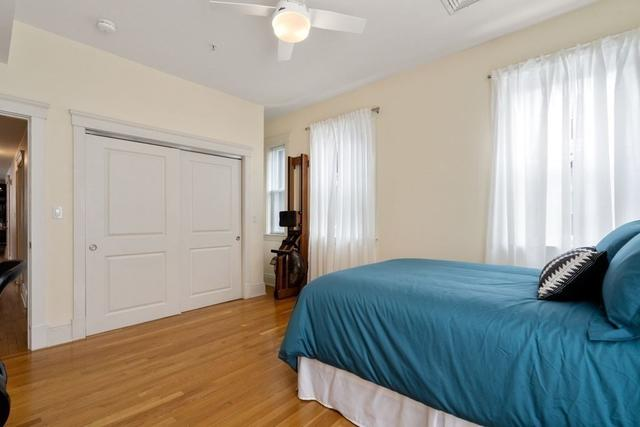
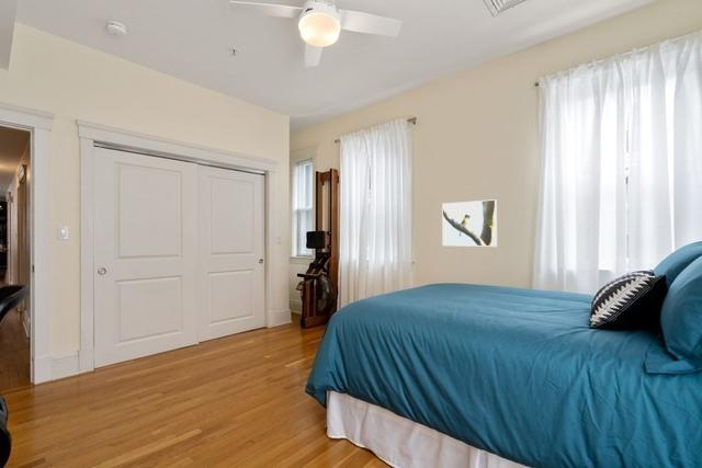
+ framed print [441,198,498,248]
